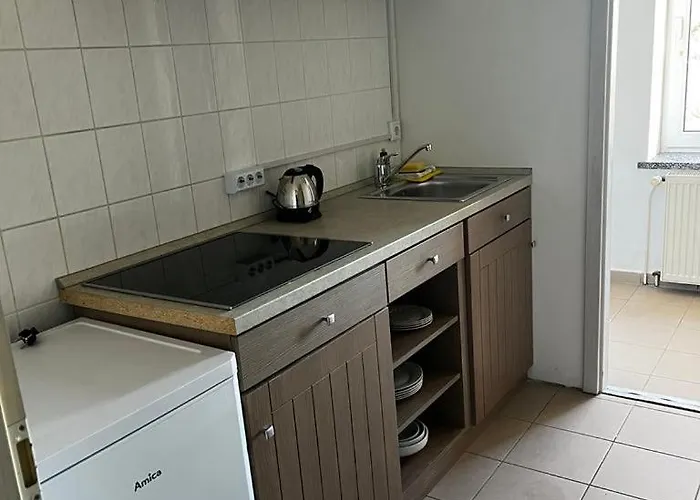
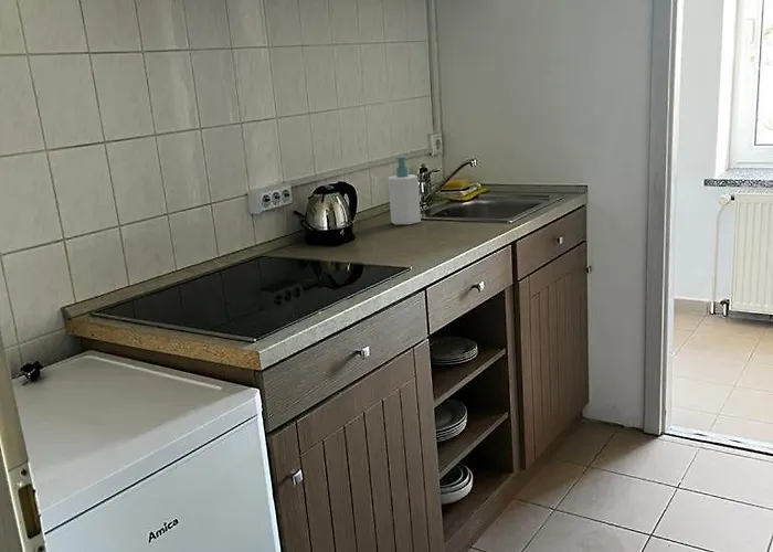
+ soap bottle [388,155,422,225]
